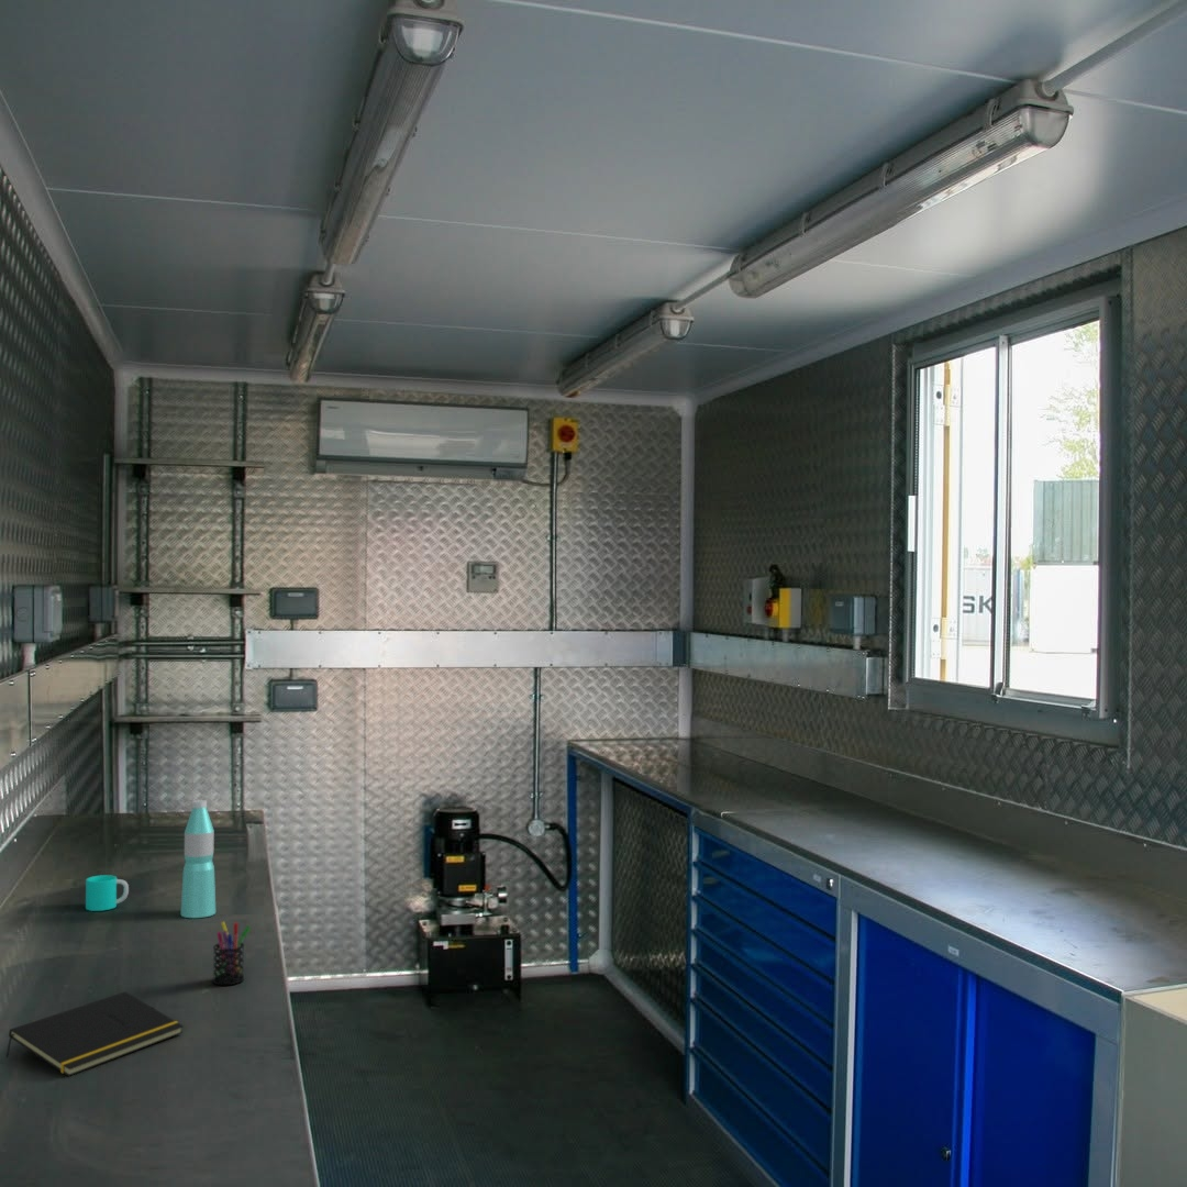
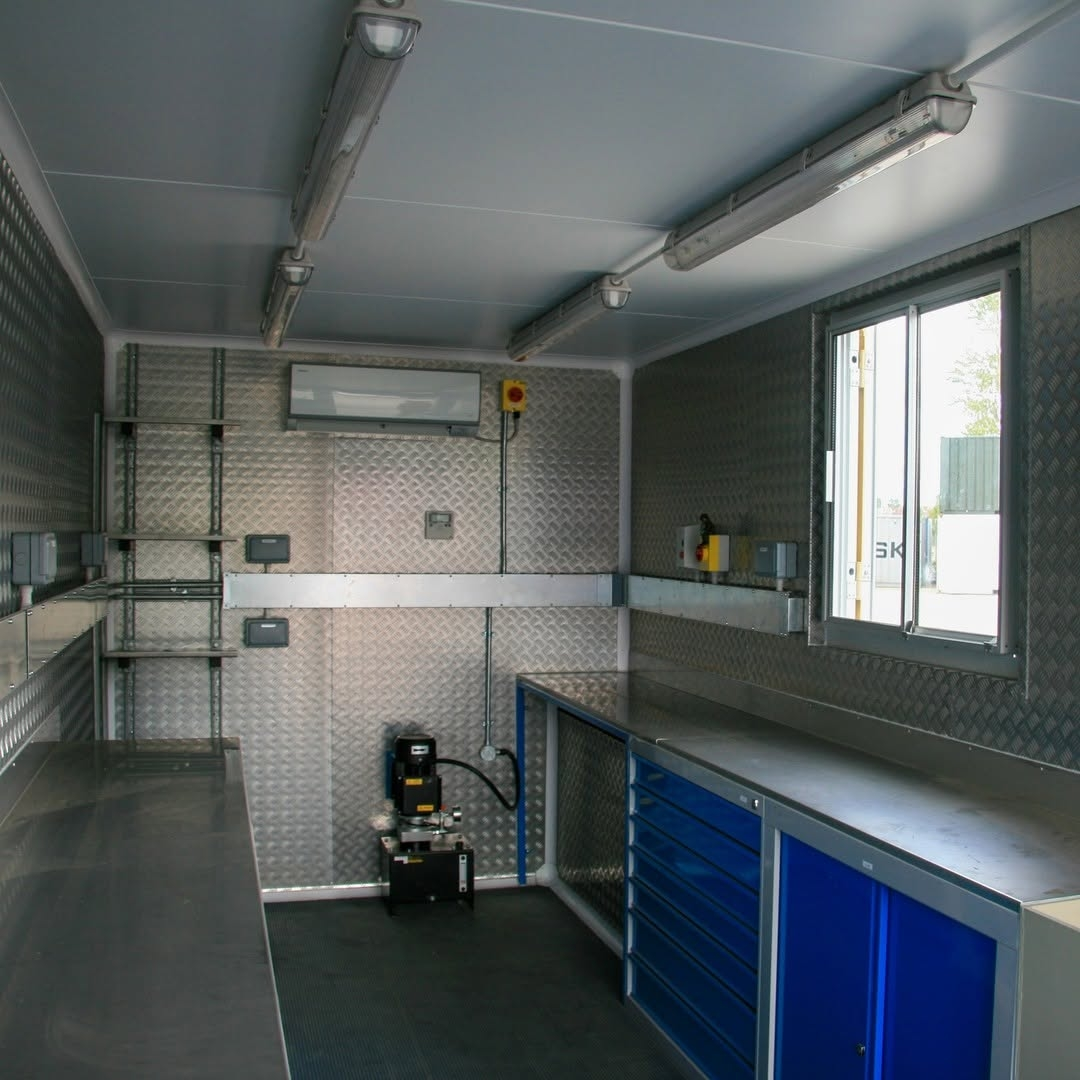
- notepad [4,990,185,1077]
- water bottle [179,799,217,919]
- pen holder [212,921,252,986]
- cup [85,874,130,912]
